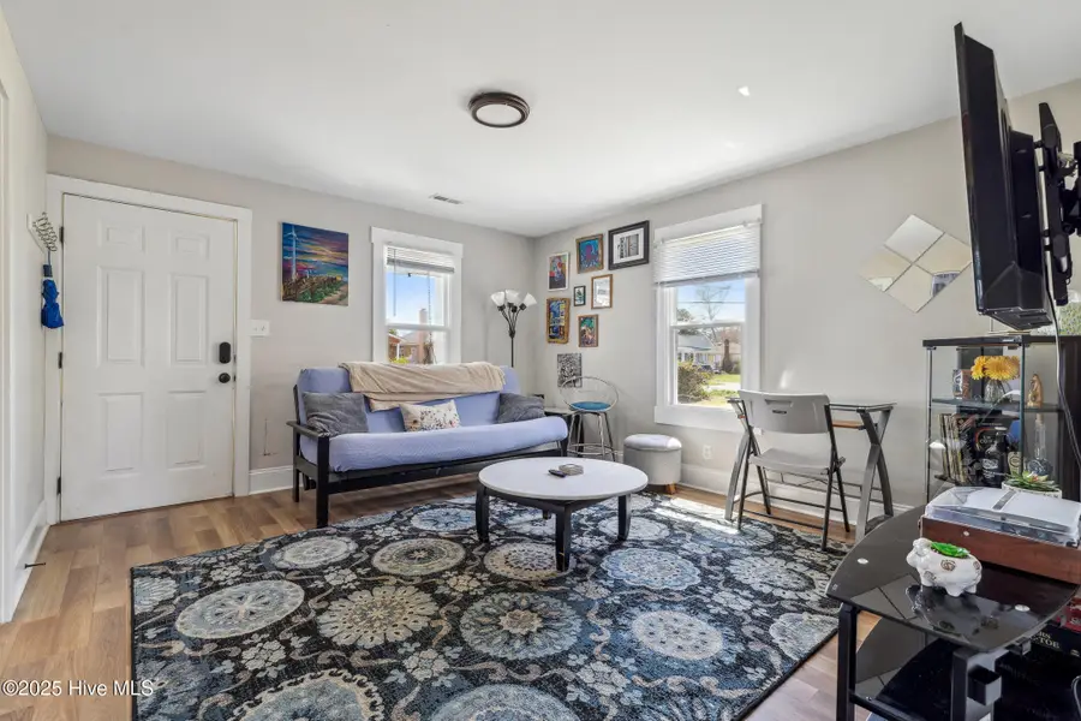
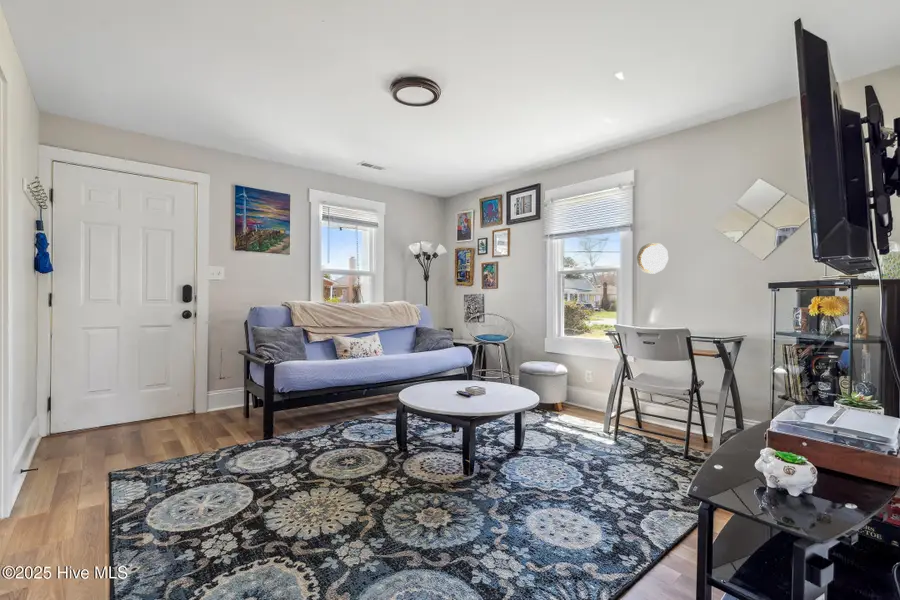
+ decorative plate [636,241,669,275]
